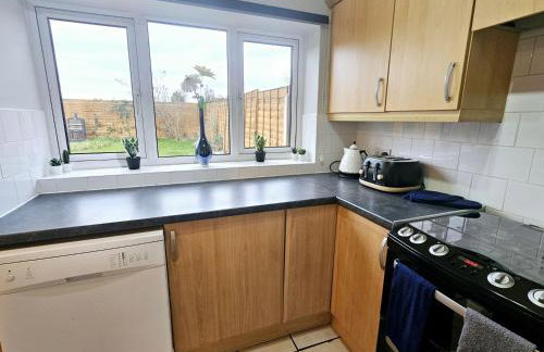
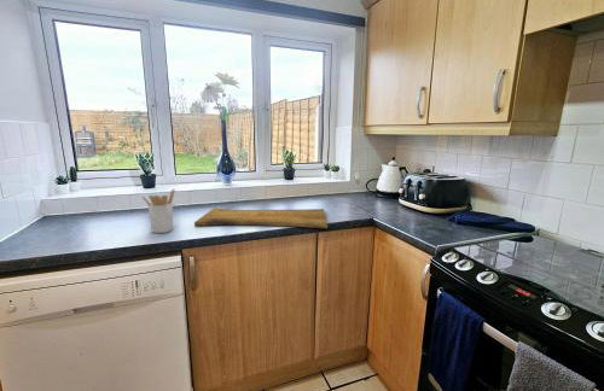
+ utensil holder [141,188,175,234]
+ cutting board [193,206,329,229]
